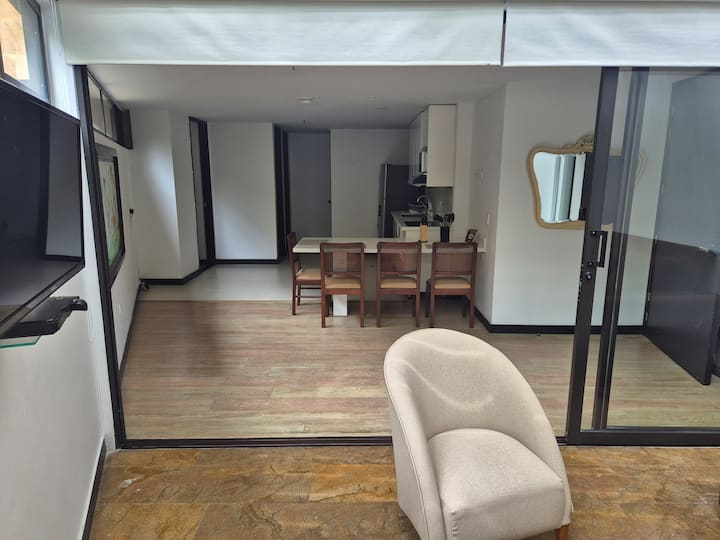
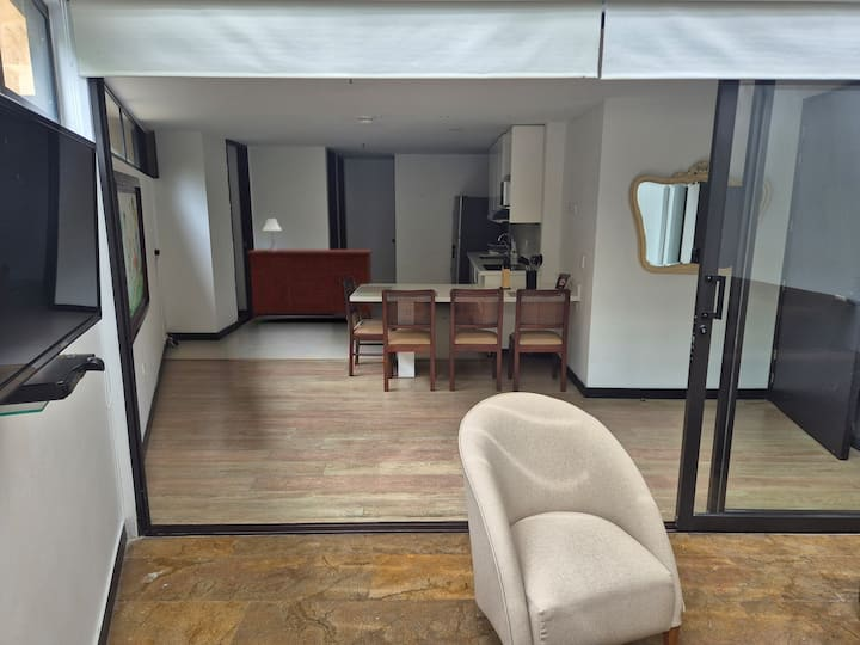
+ table lamp [262,217,283,251]
+ sideboard [246,248,374,324]
